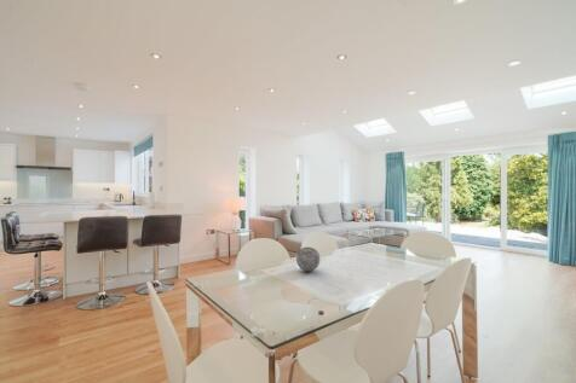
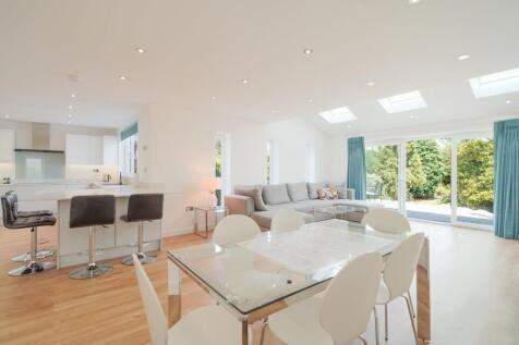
- decorative orb [295,246,321,273]
